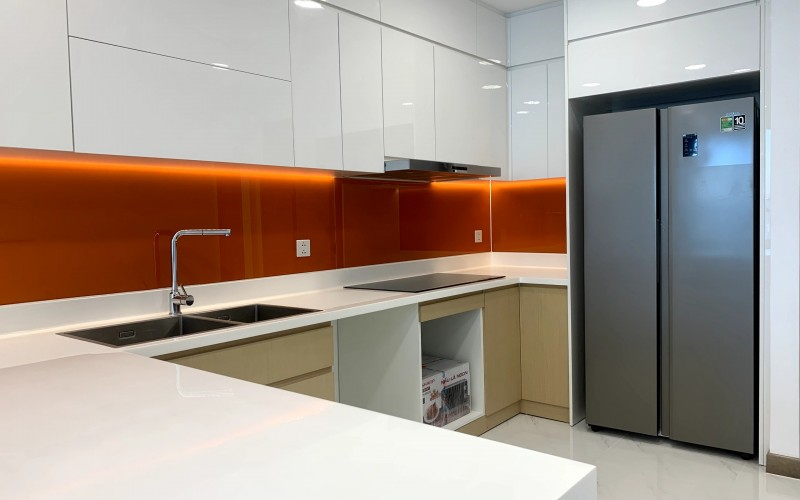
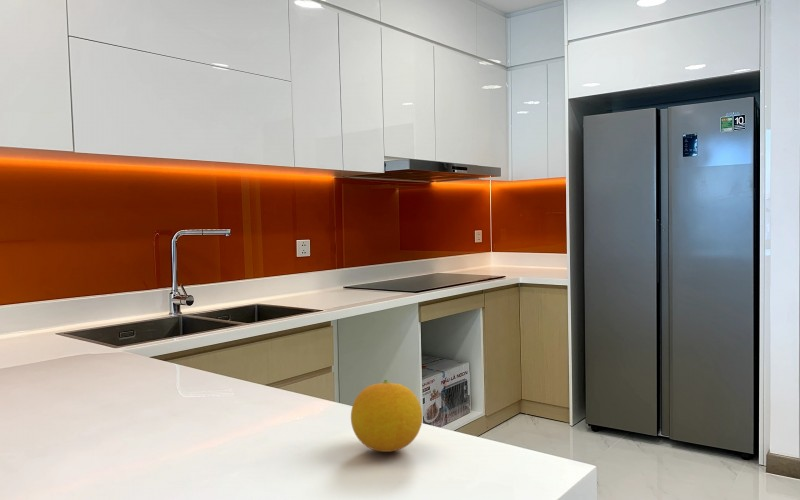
+ fruit [350,379,423,453]
